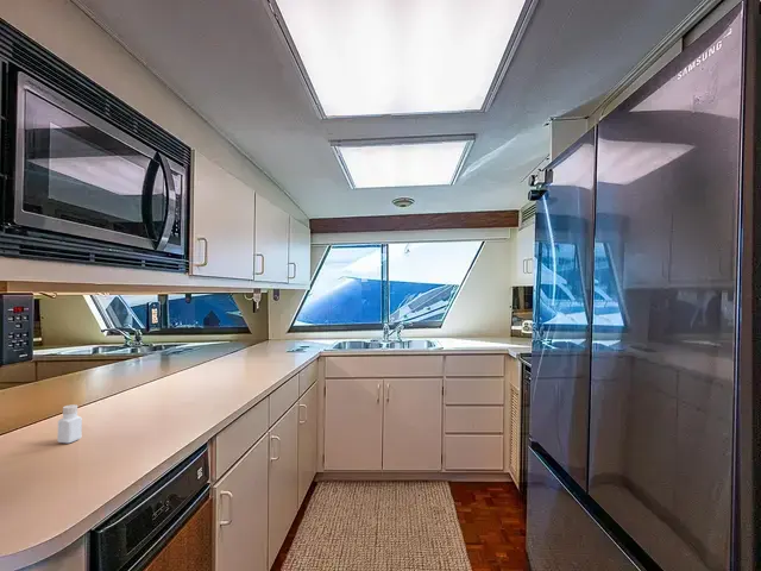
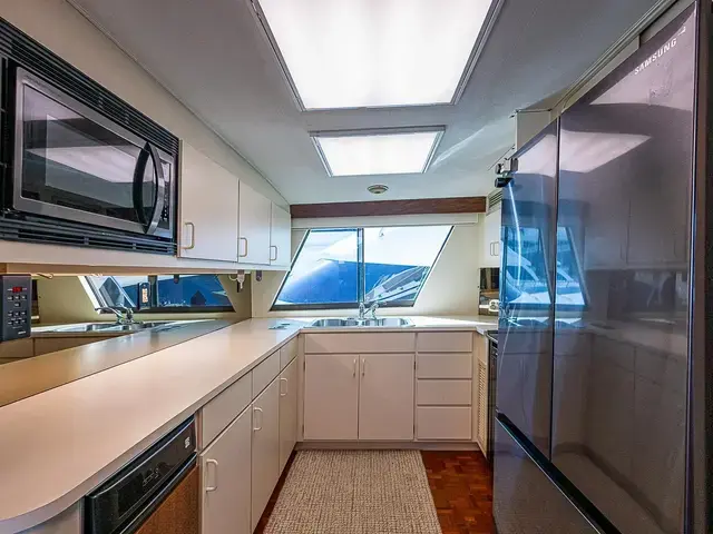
- pepper shaker [56,403,83,444]
